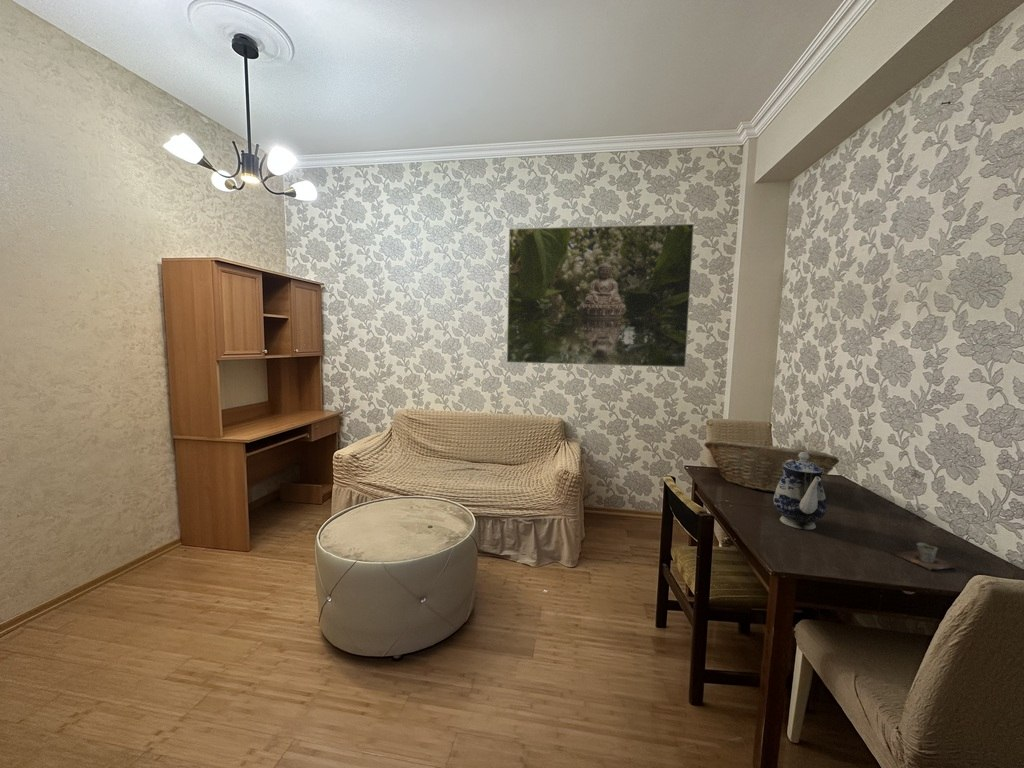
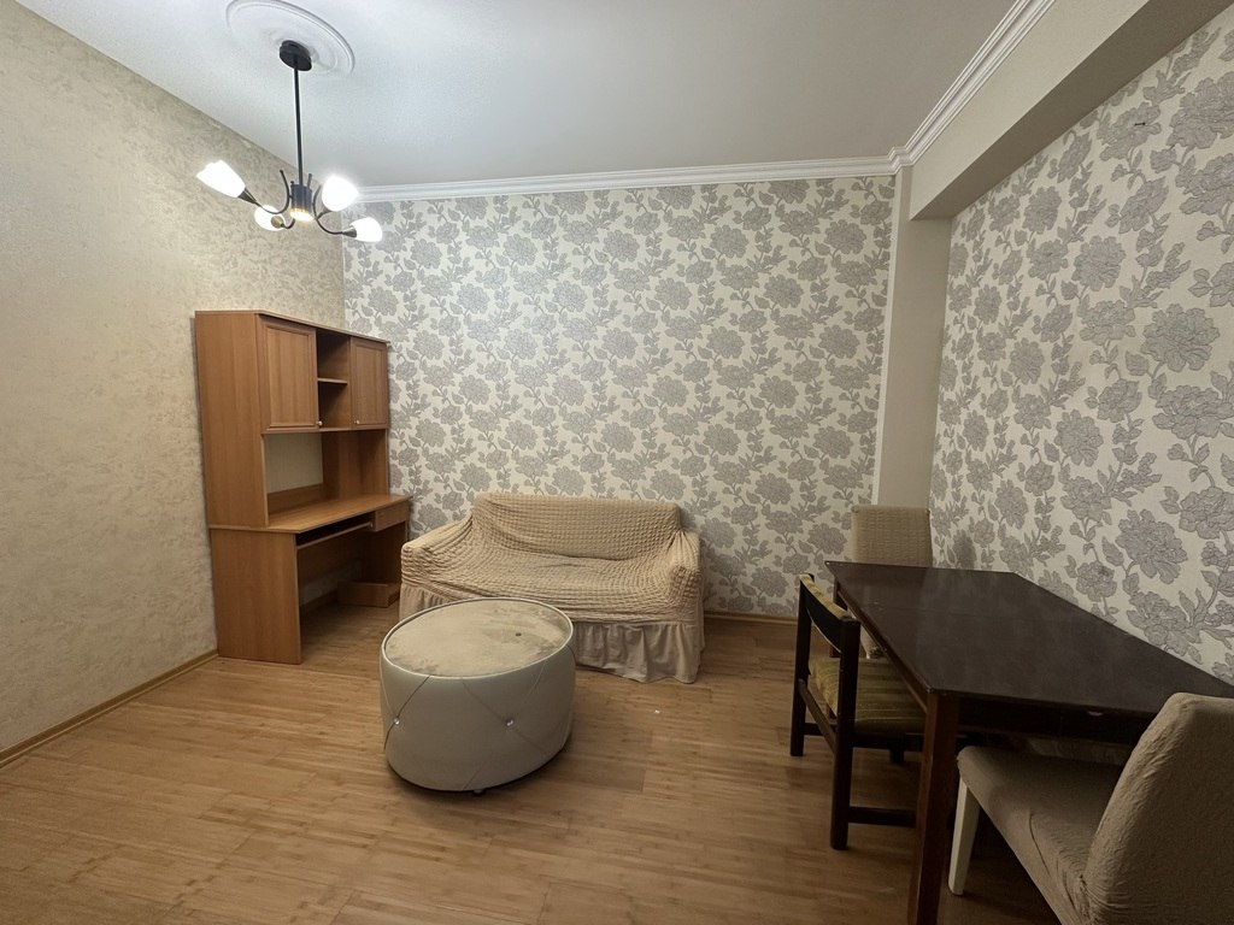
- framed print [506,223,695,368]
- cup [891,542,957,572]
- teapot [773,452,828,530]
- fruit basket [703,439,840,493]
